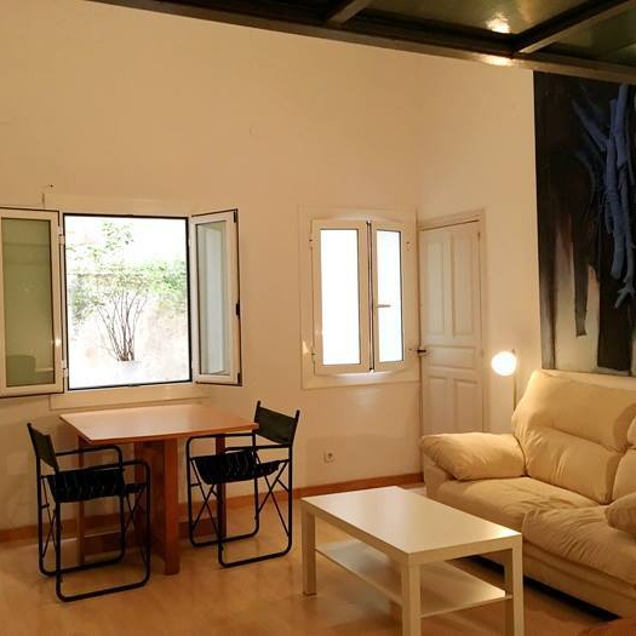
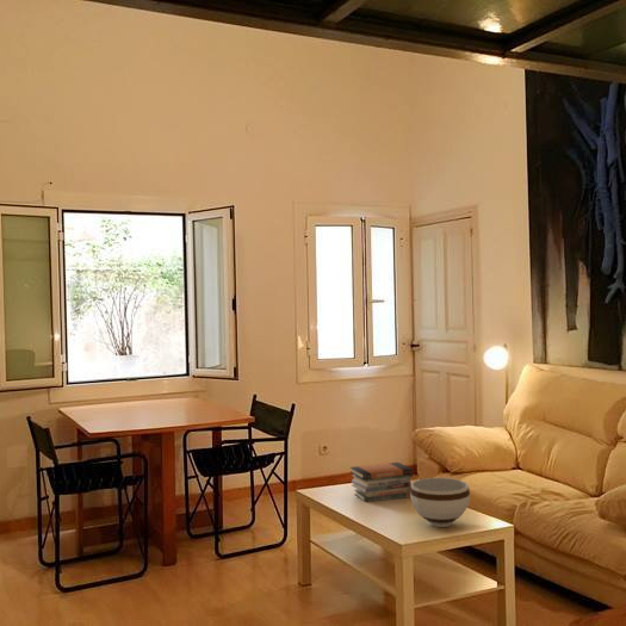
+ book stack [349,461,415,503]
+ bowl [409,477,471,528]
